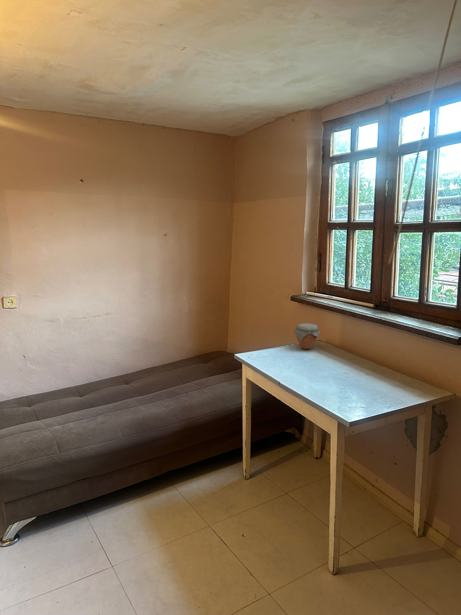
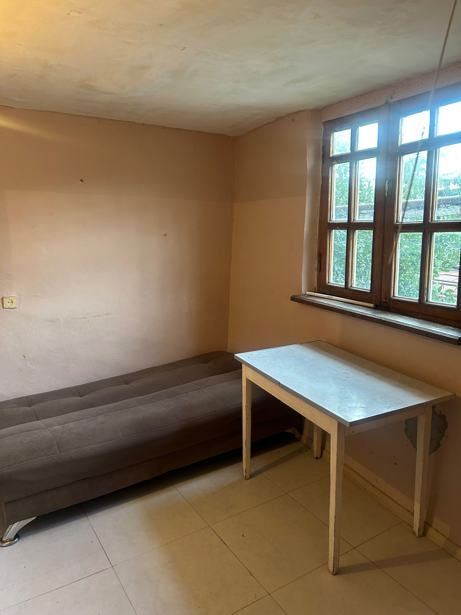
- jar [293,322,321,350]
